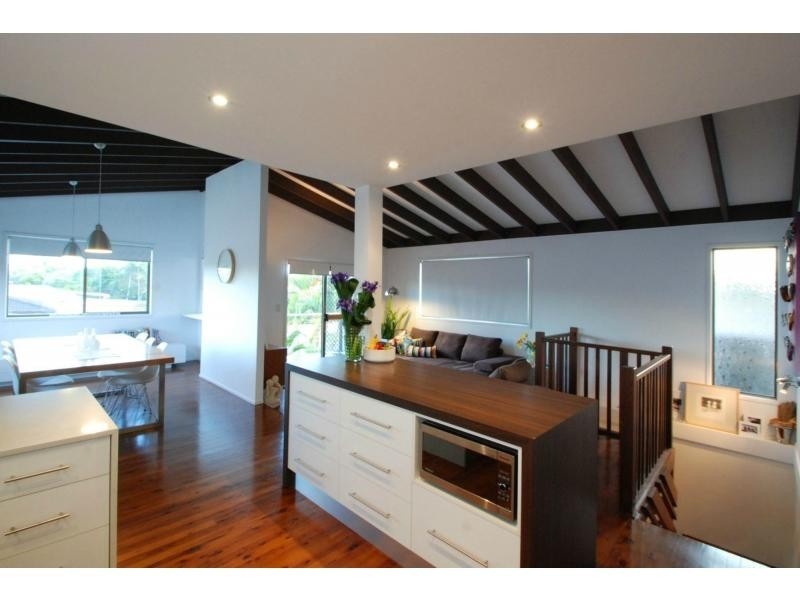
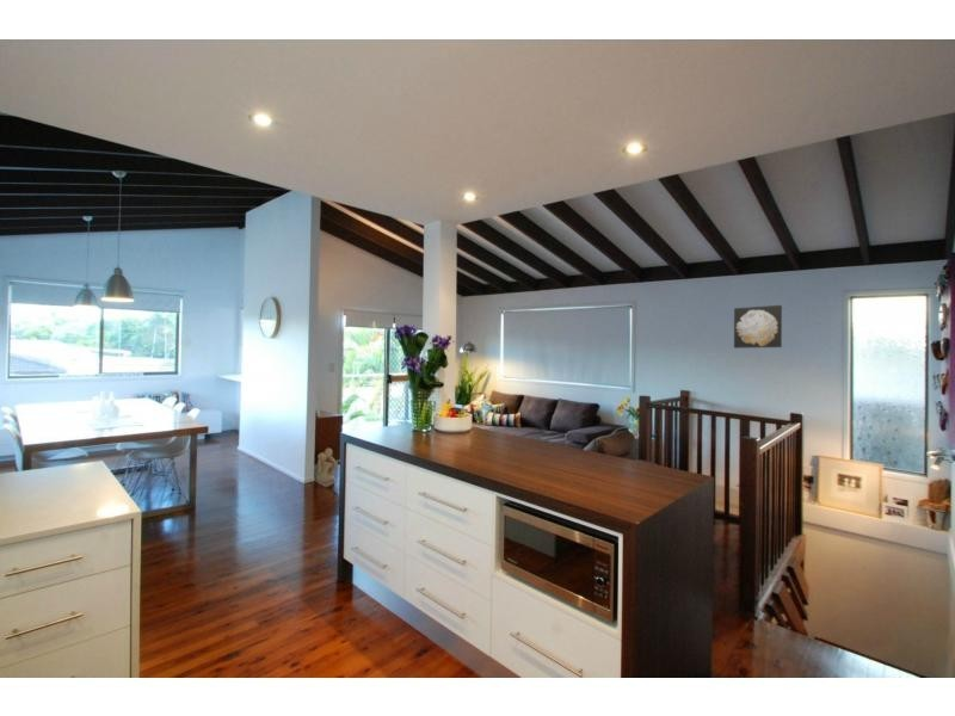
+ wall art [733,304,783,350]
